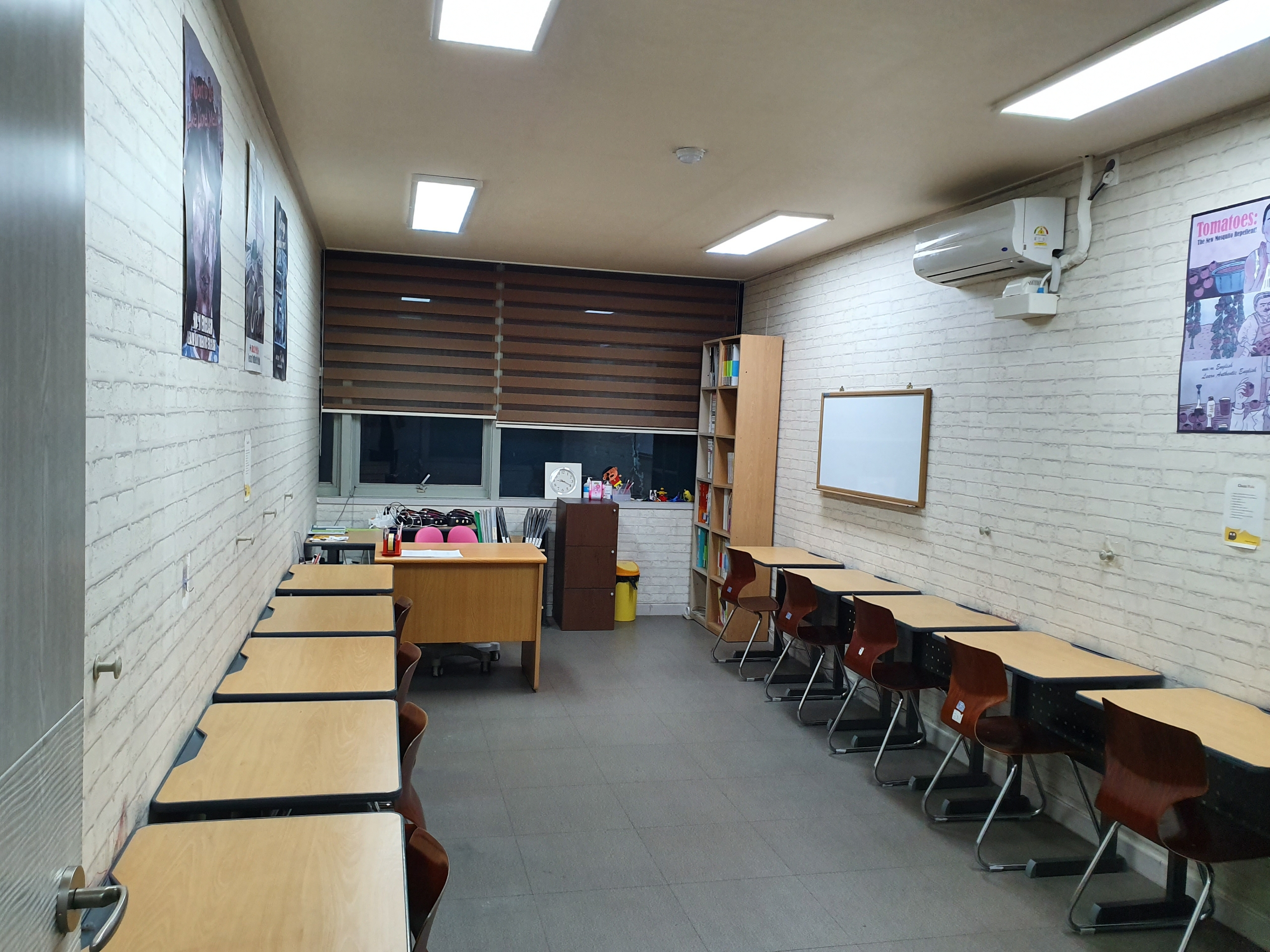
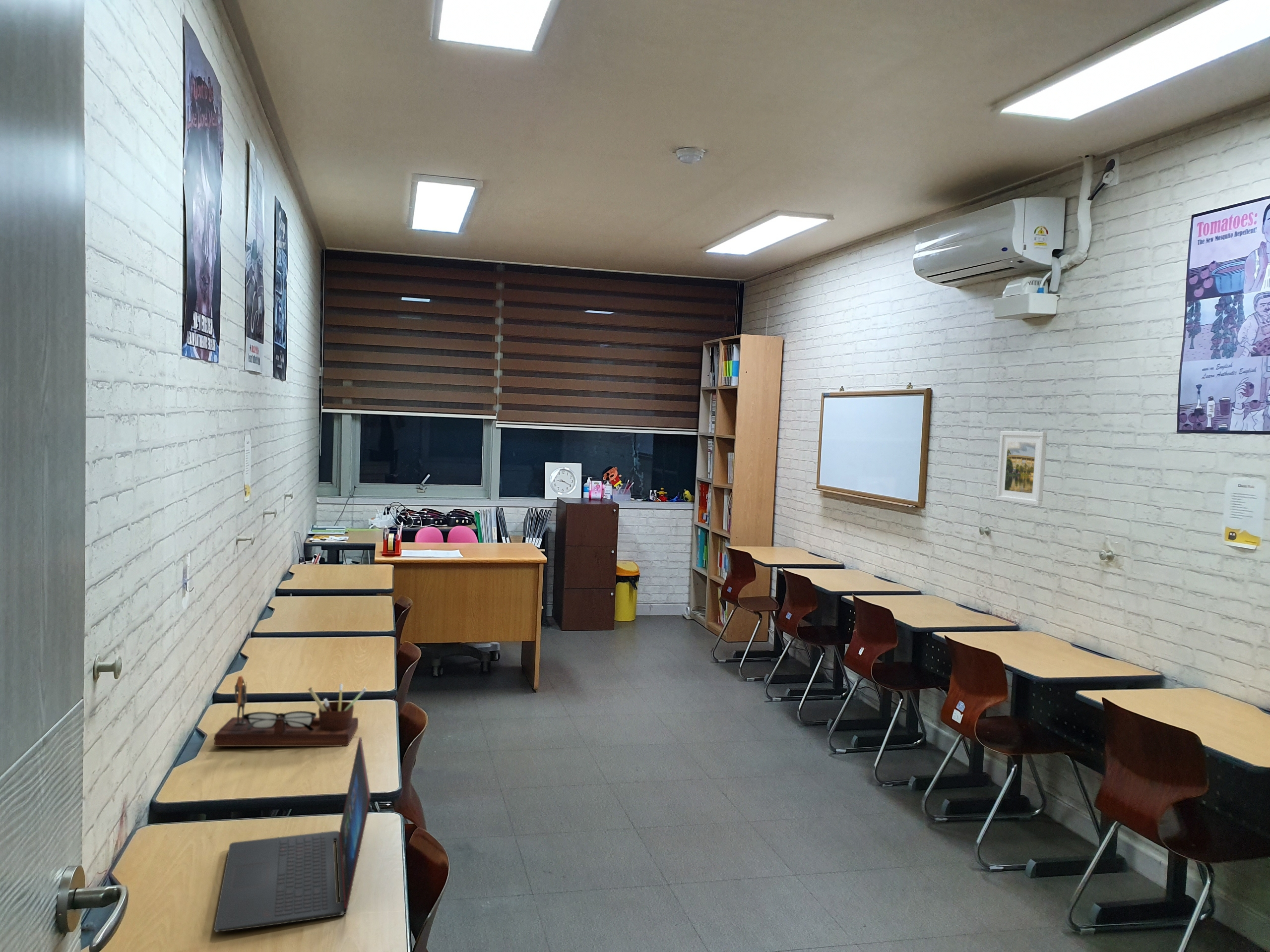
+ desk organizer [214,675,367,747]
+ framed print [996,430,1048,506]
+ laptop [213,736,371,932]
